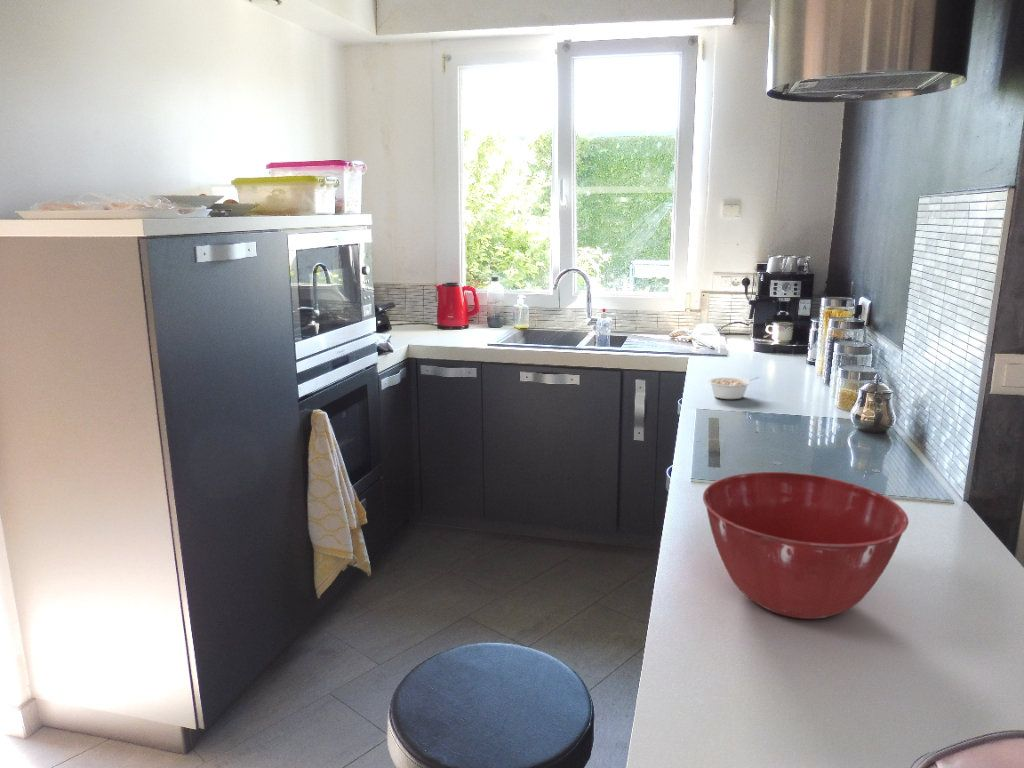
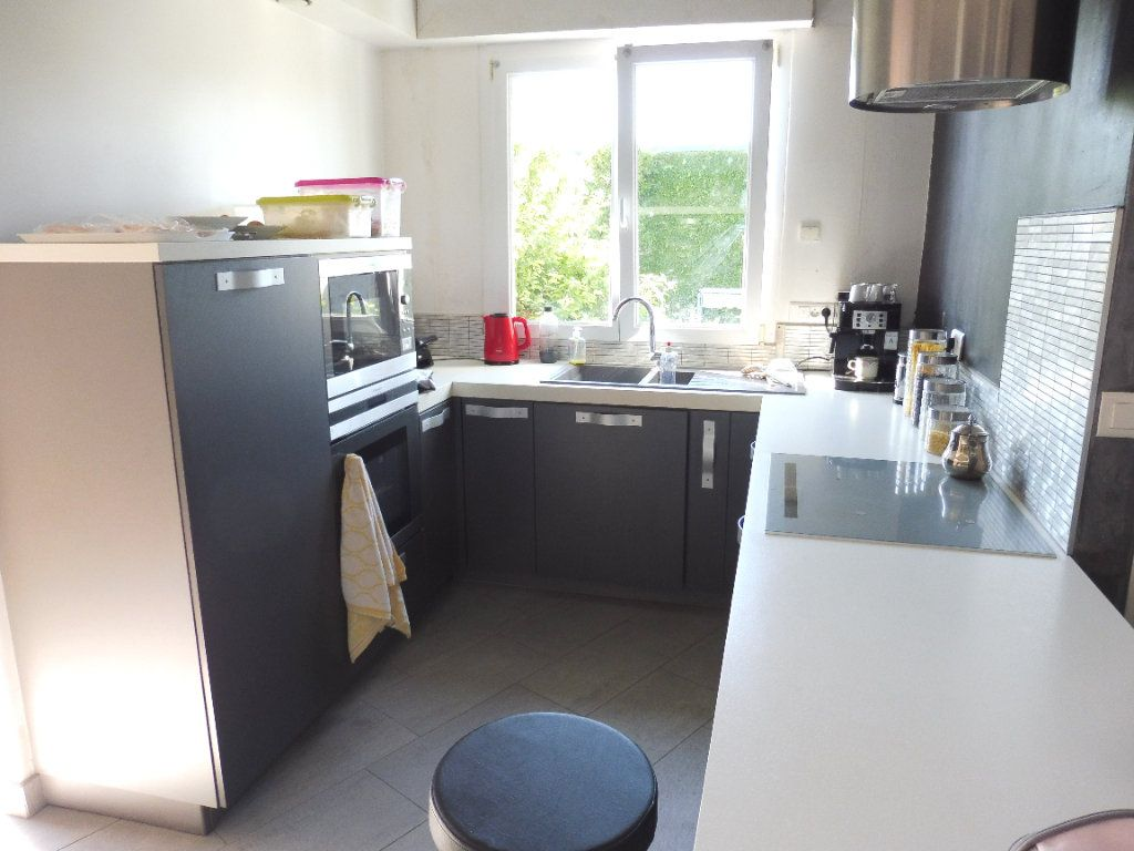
- mixing bowl [702,471,909,620]
- legume [707,376,760,400]
